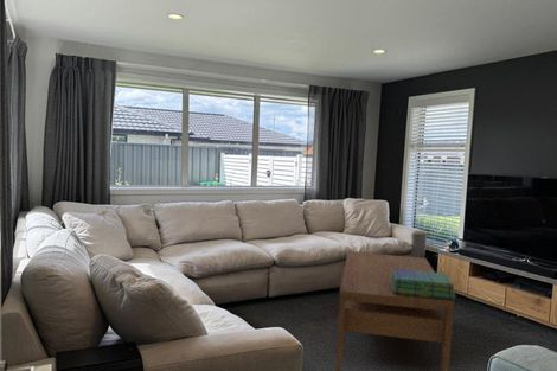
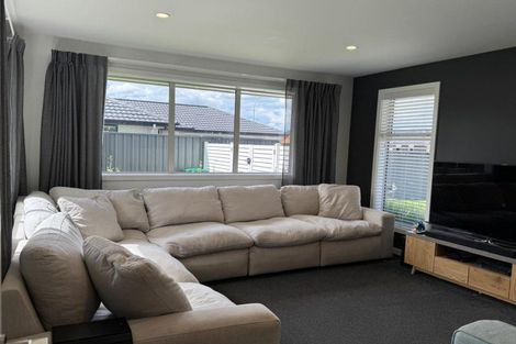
- stack of books [390,269,456,301]
- coffee table [334,250,455,371]
